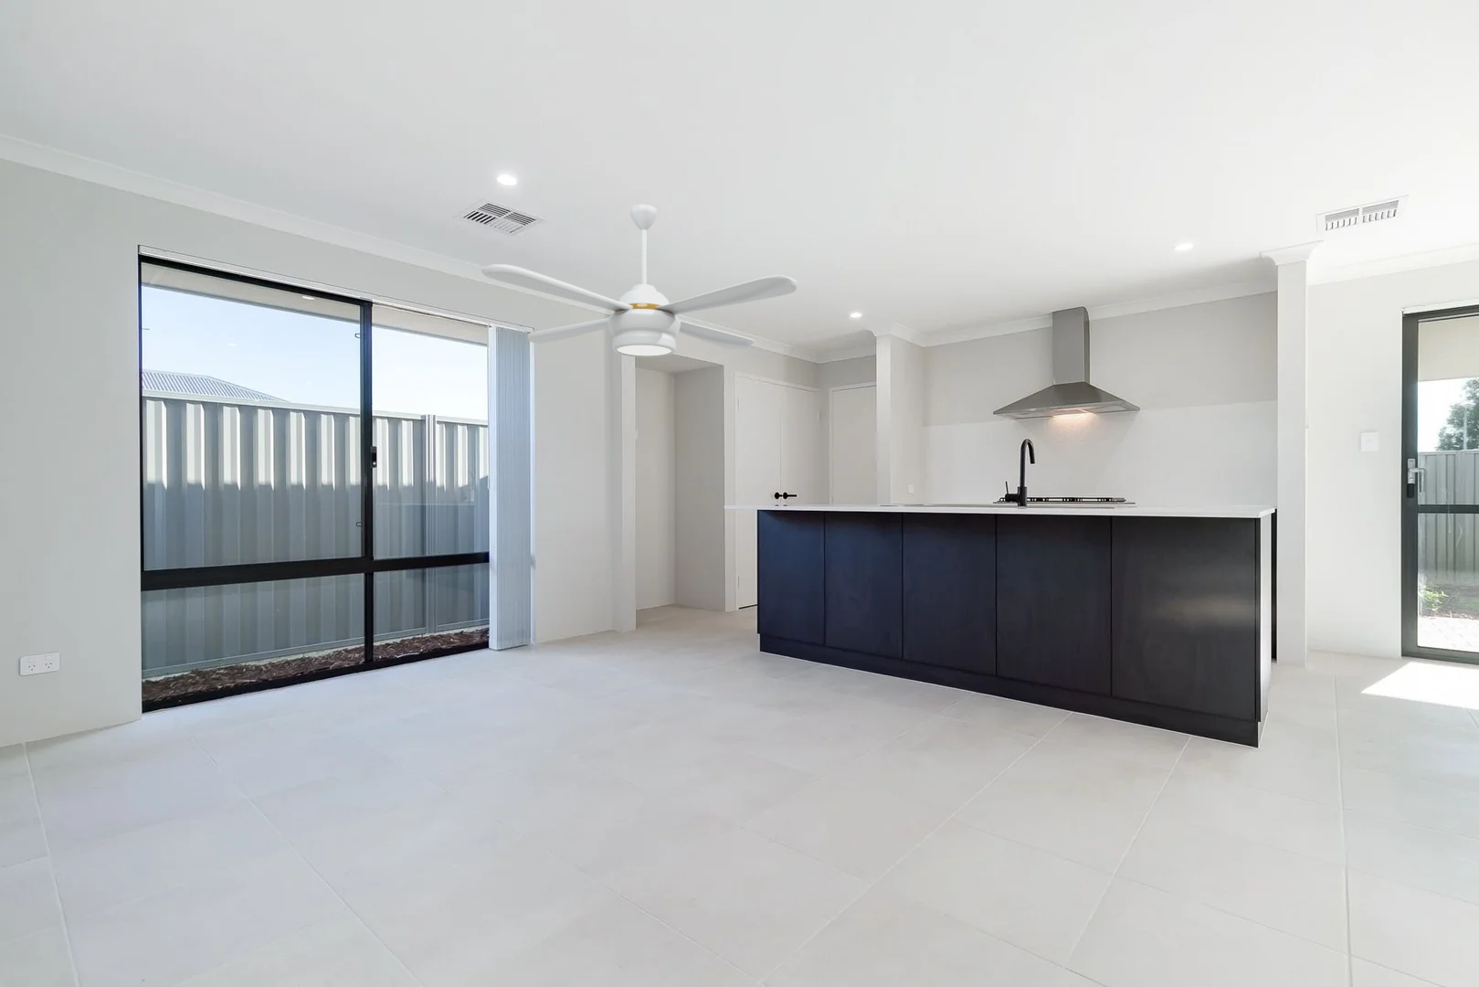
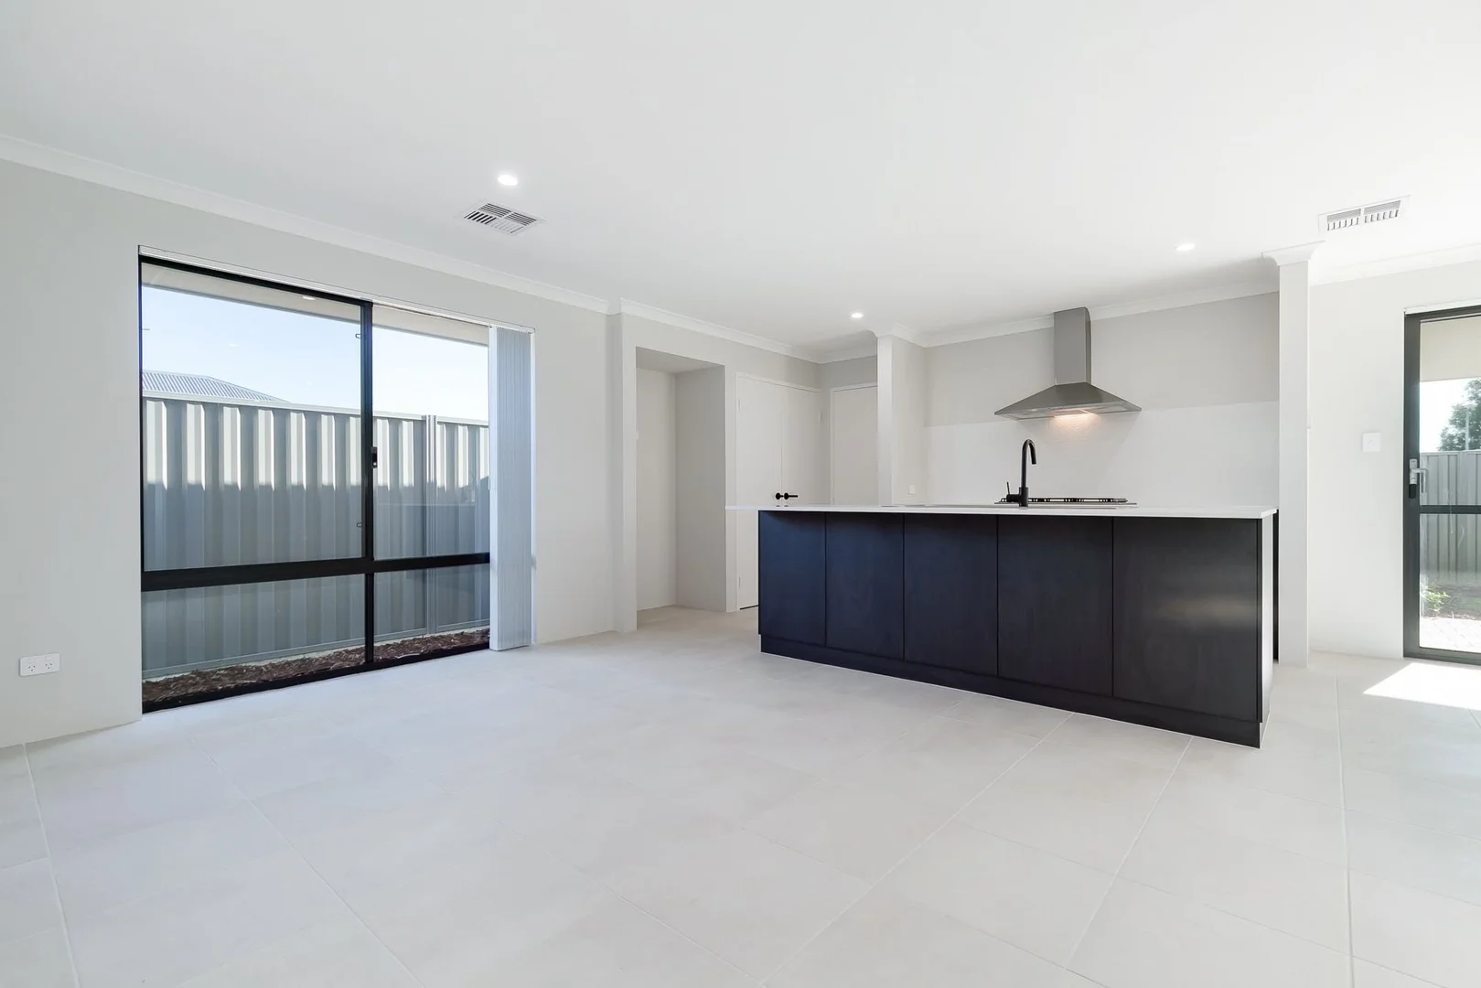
- ceiling fan [480,204,798,358]
